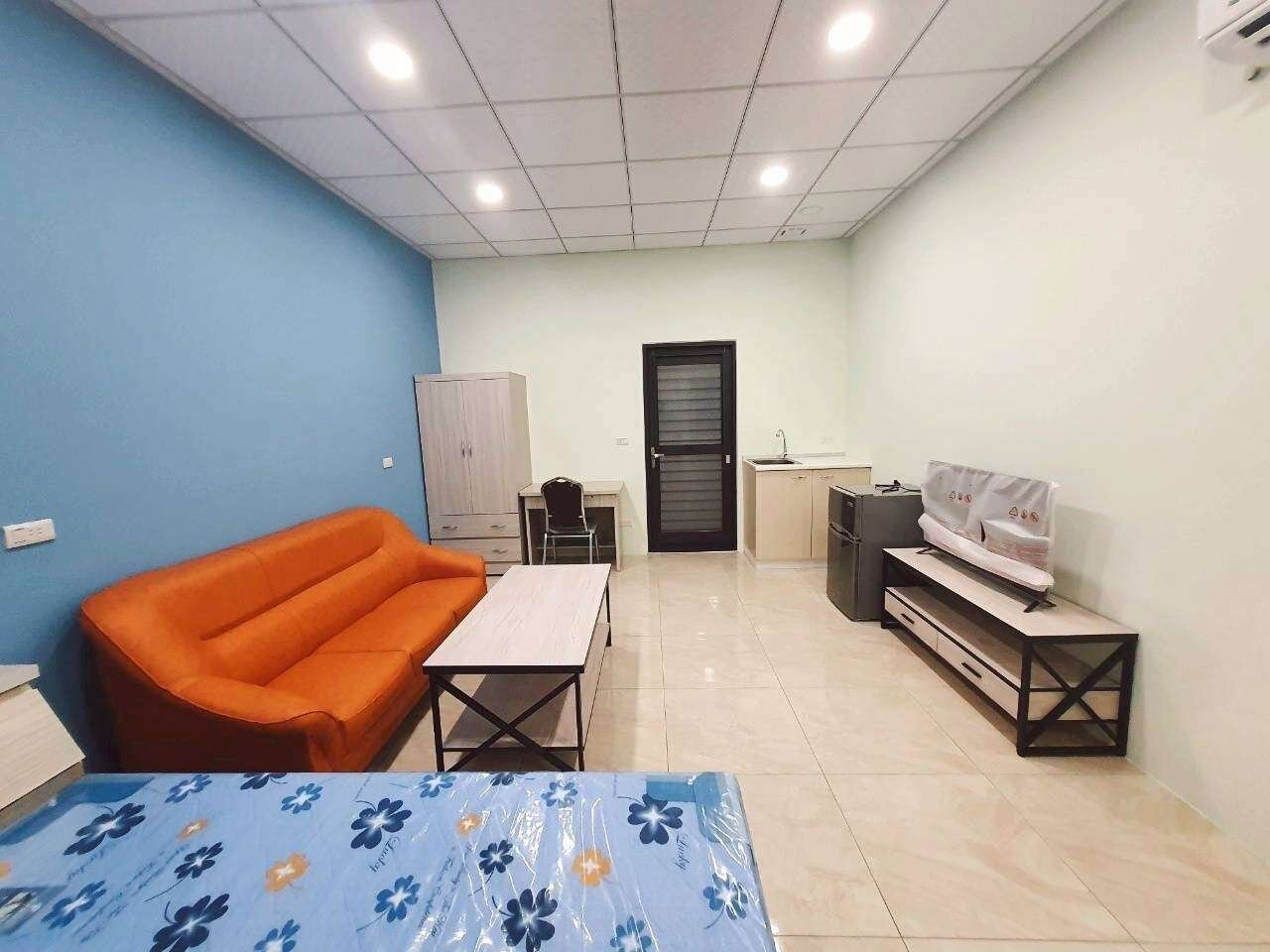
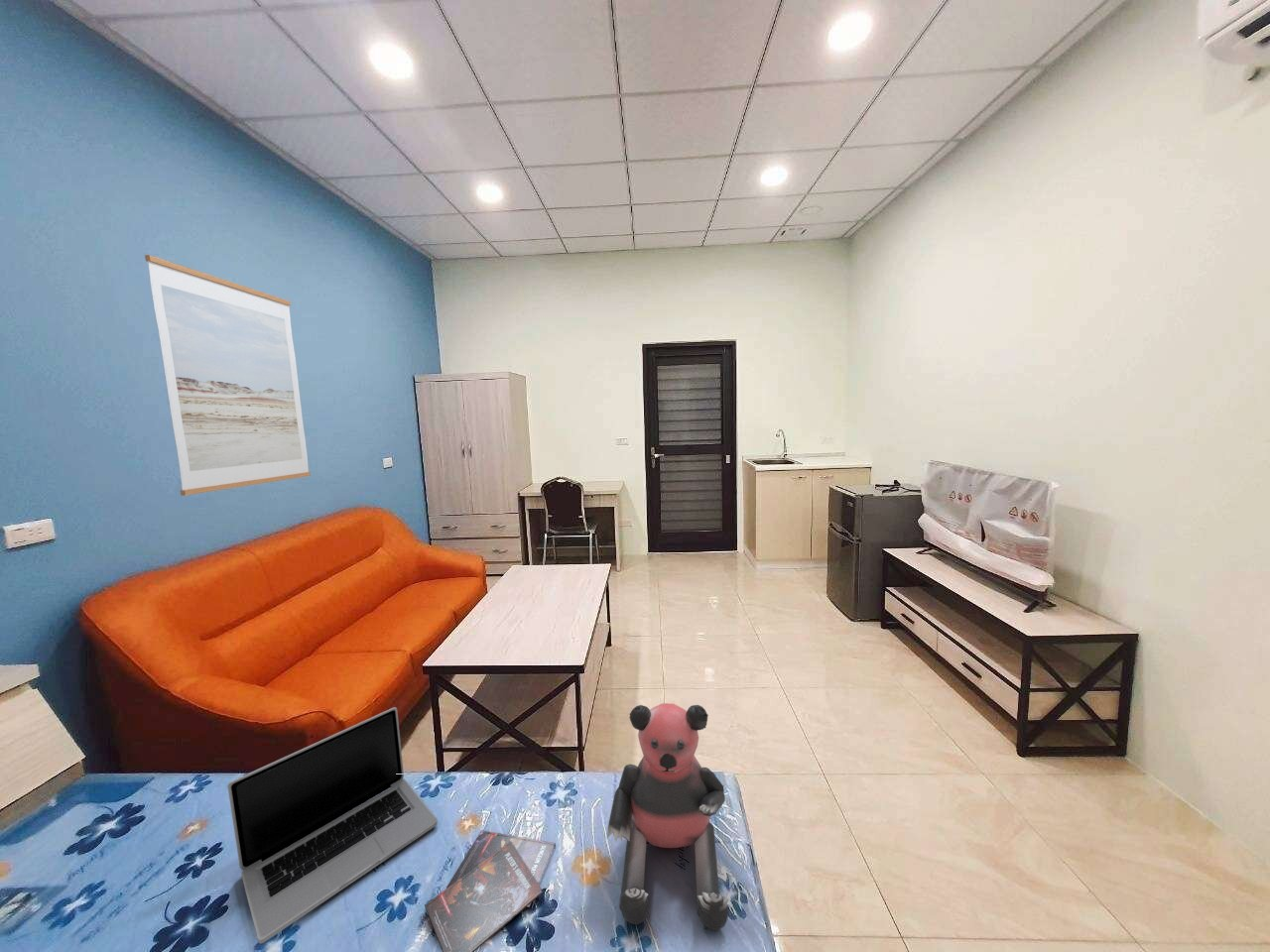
+ laptop [227,706,439,944]
+ wall art [144,254,312,497]
+ bear [605,702,730,931]
+ booklet [424,829,557,952]
